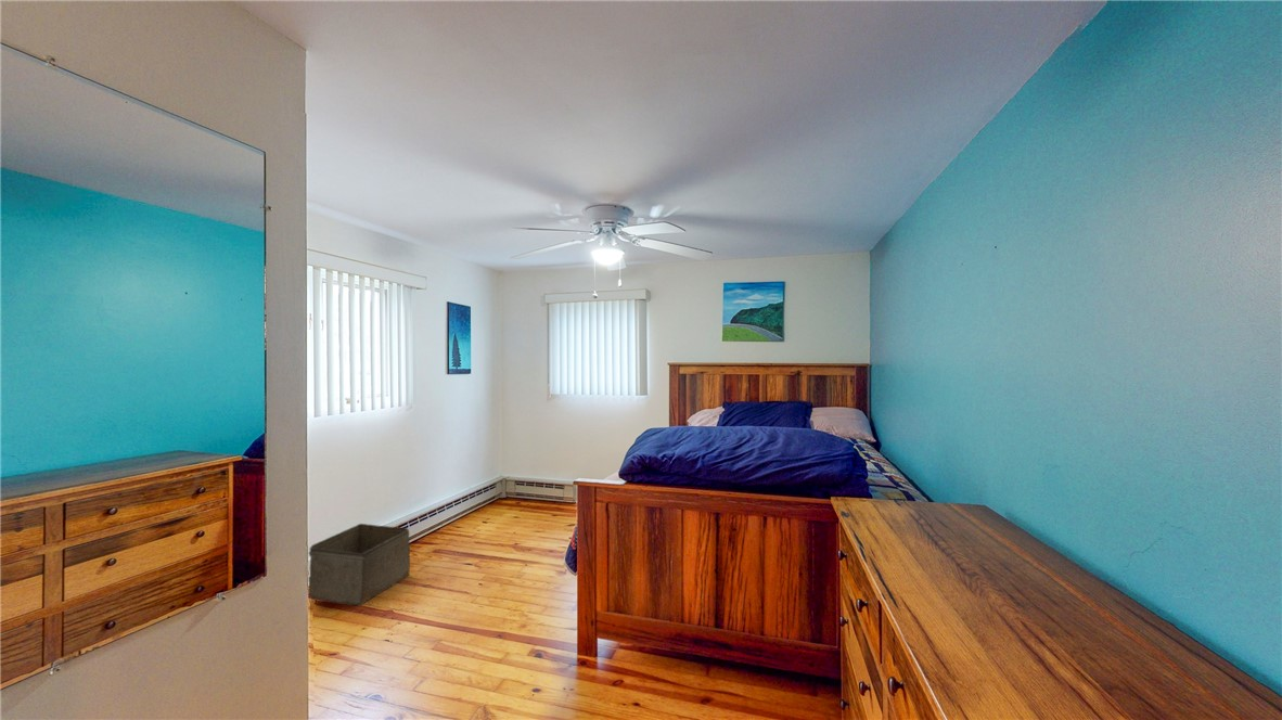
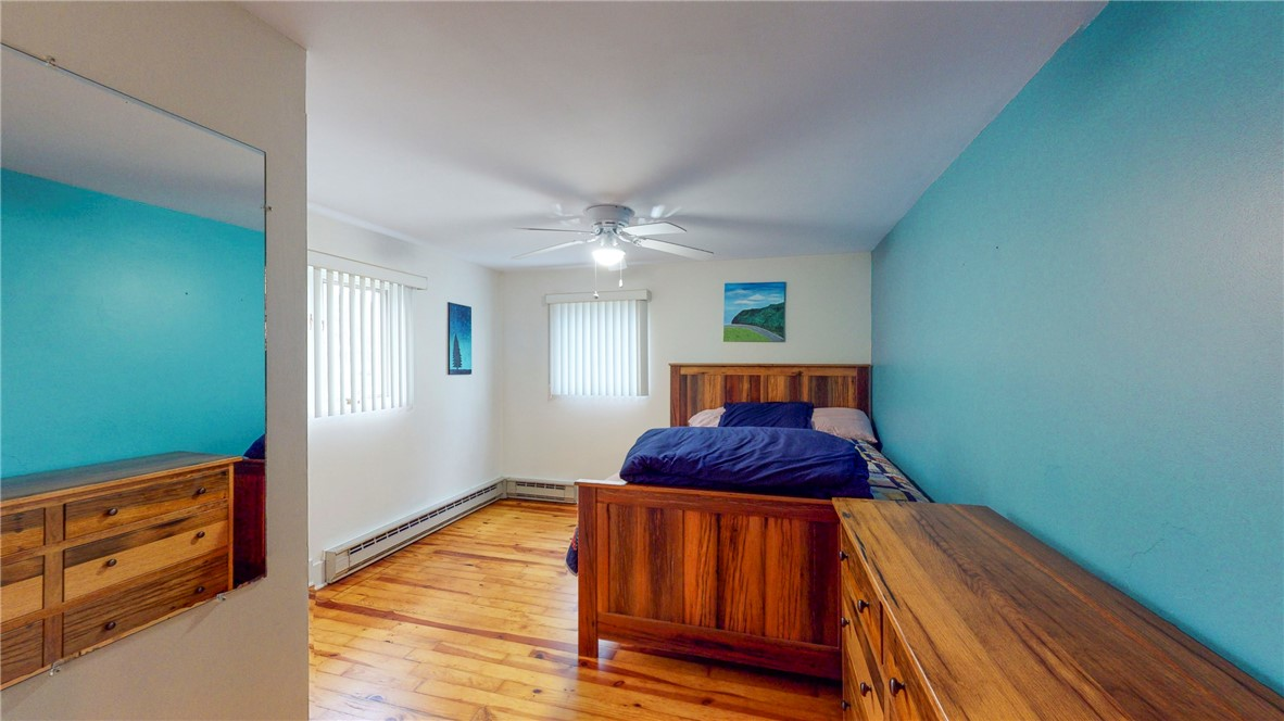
- storage bin [308,523,411,606]
